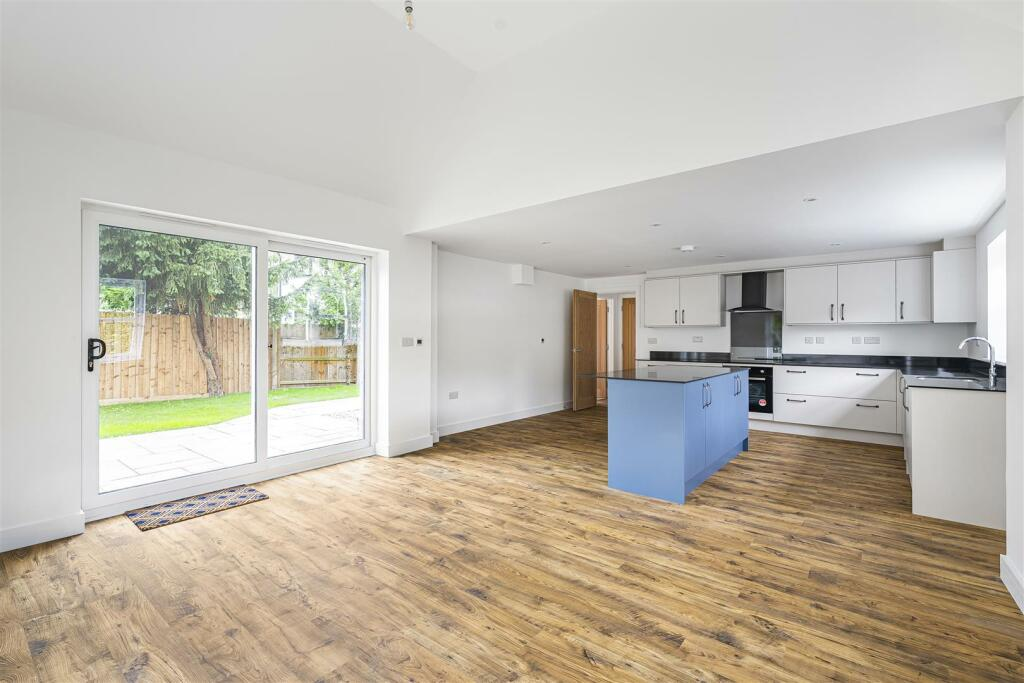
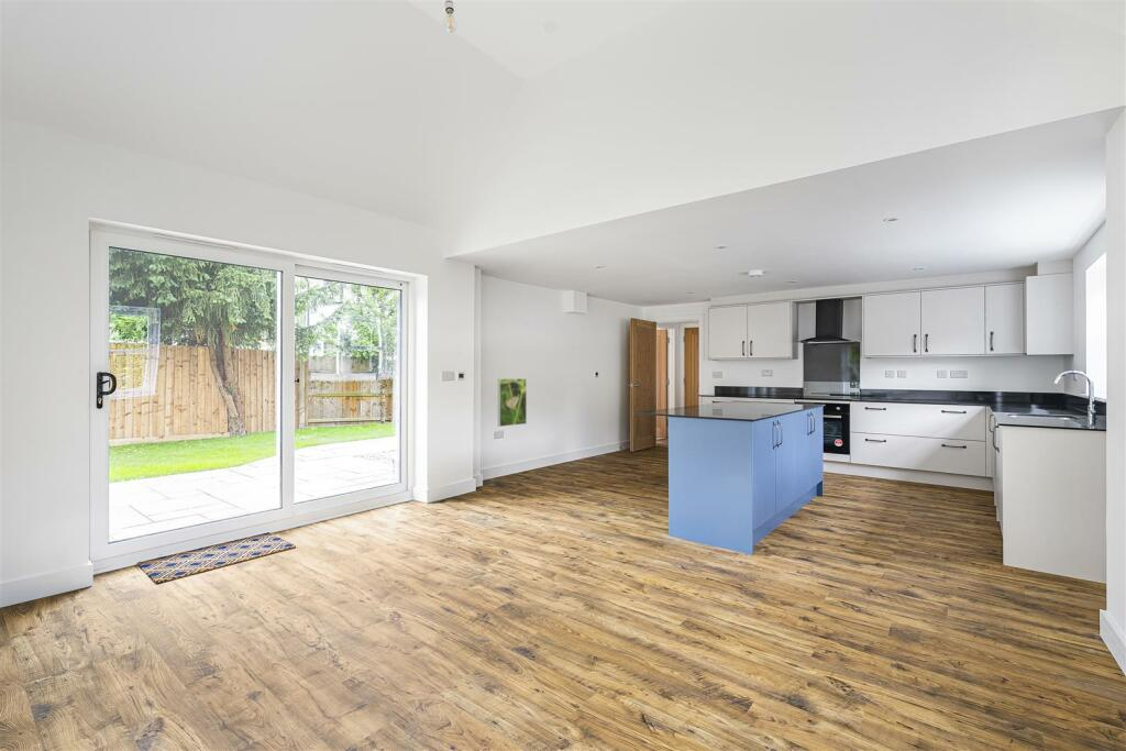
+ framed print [497,377,528,428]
